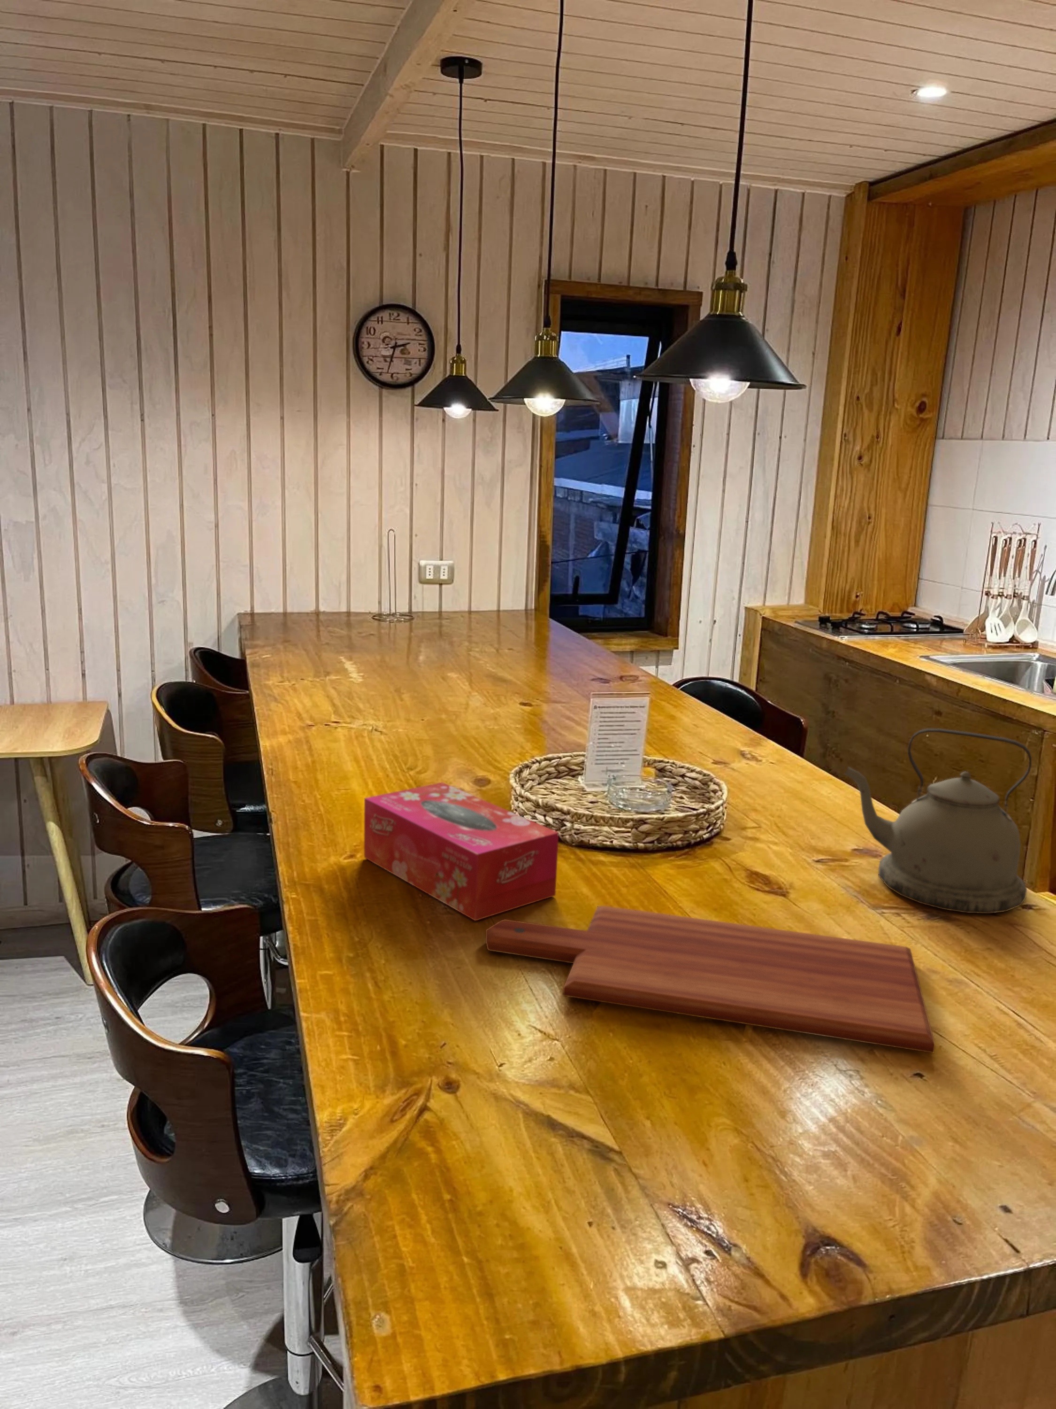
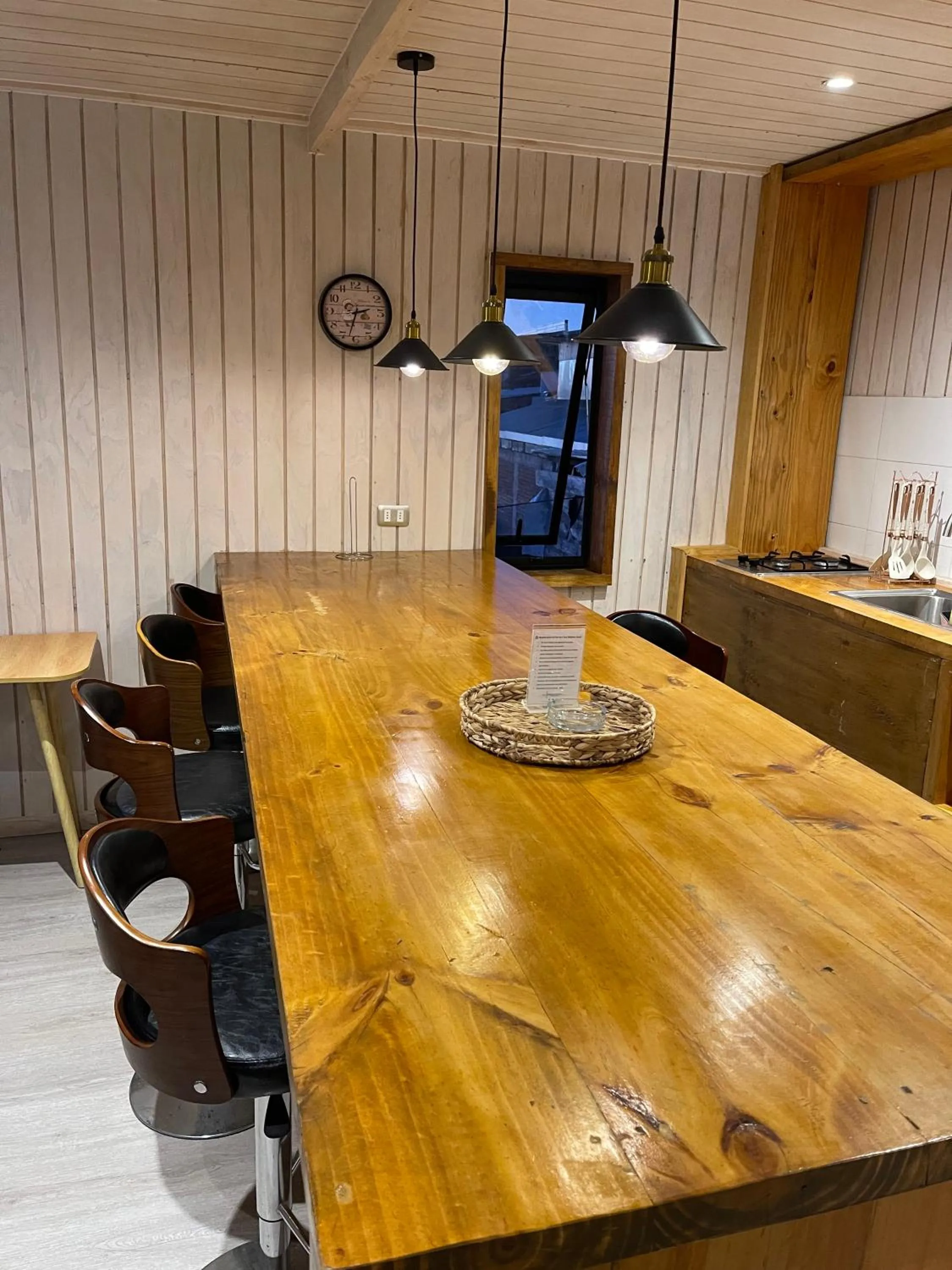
- cutting board [485,905,936,1054]
- kettle [844,728,1032,914]
- tissue box [364,781,559,922]
